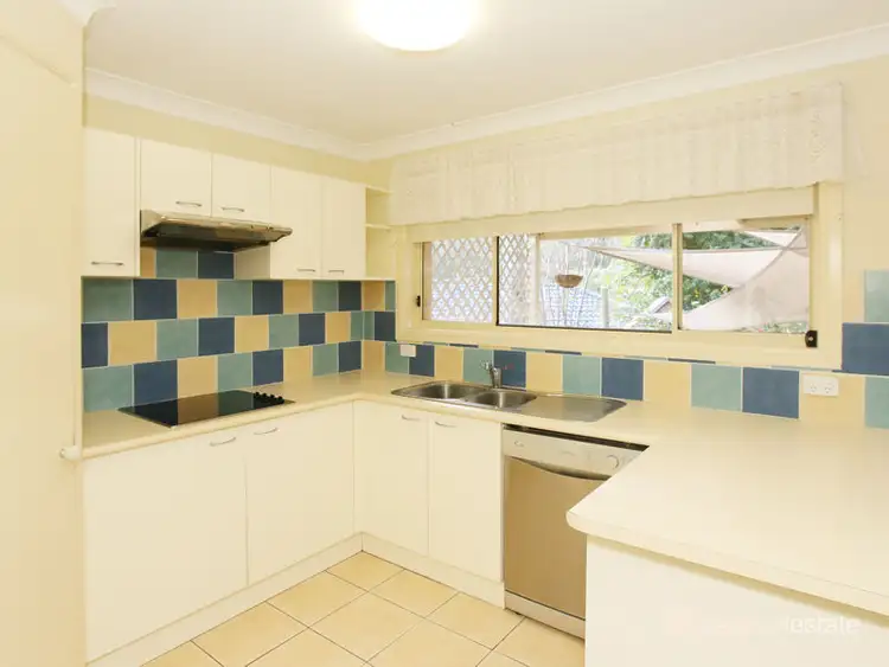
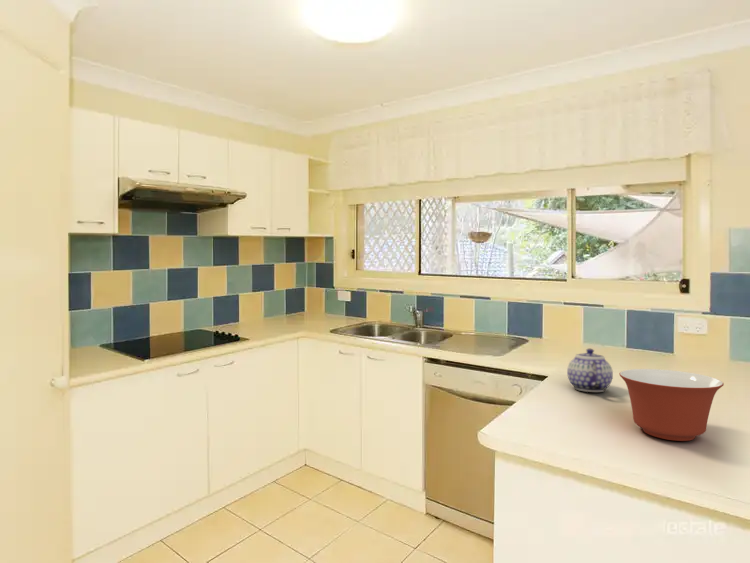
+ teapot [566,348,614,393]
+ mixing bowl [618,368,725,442]
